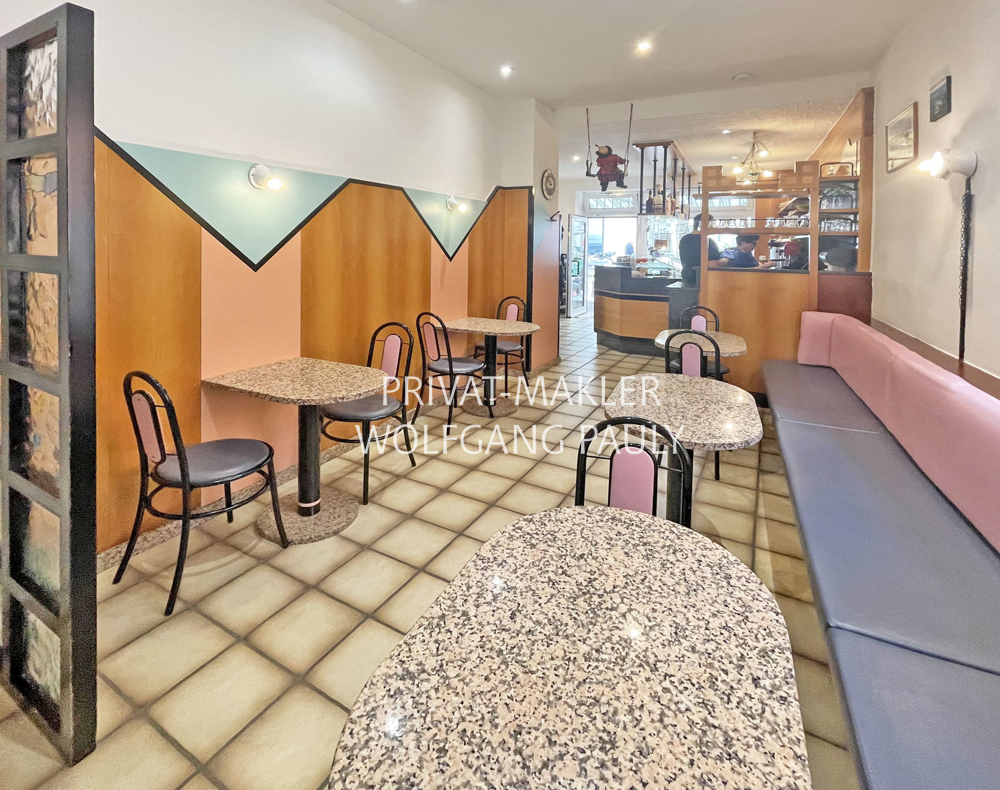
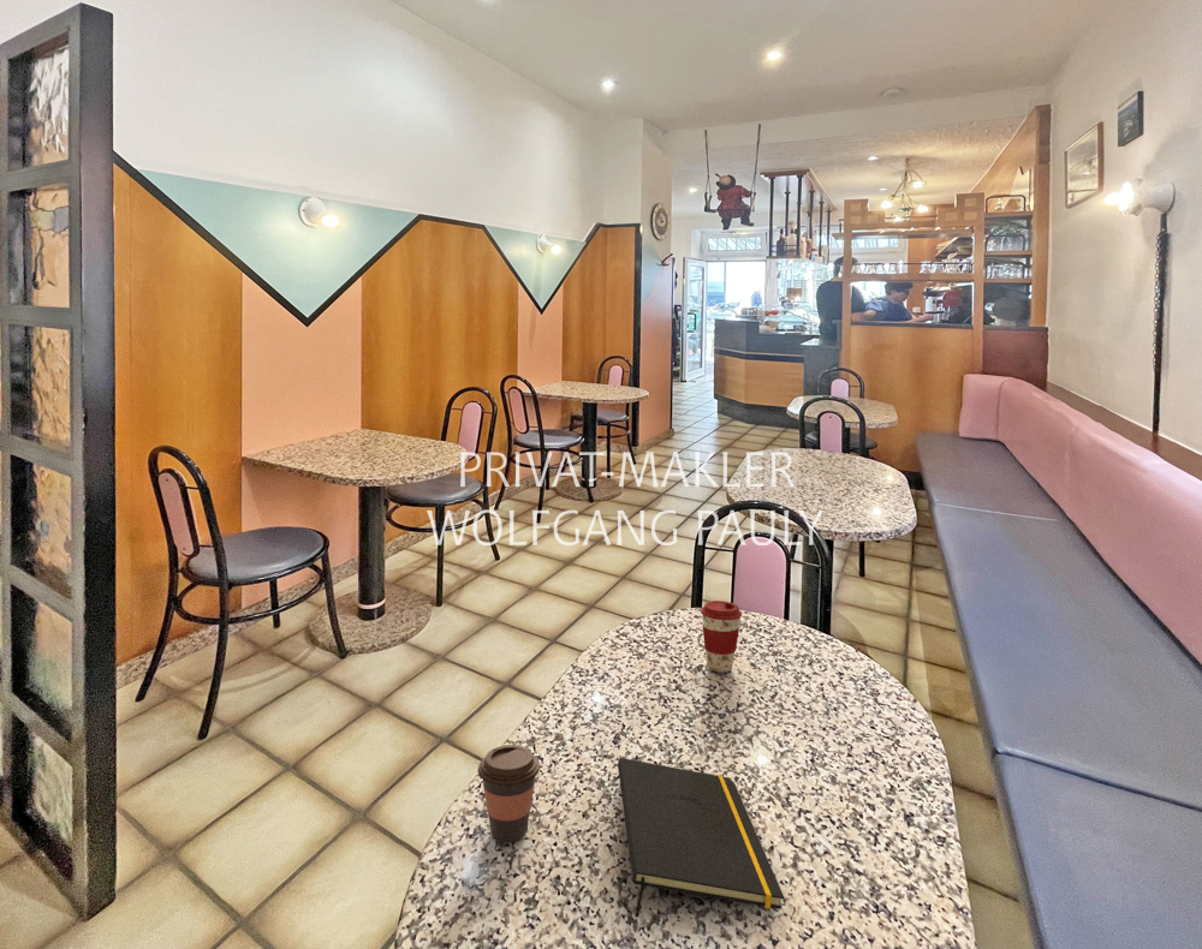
+ notepad [617,757,786,918]
+ coffee cup [477,744,541,843]
+ coffee cup [700,599,743,674]
